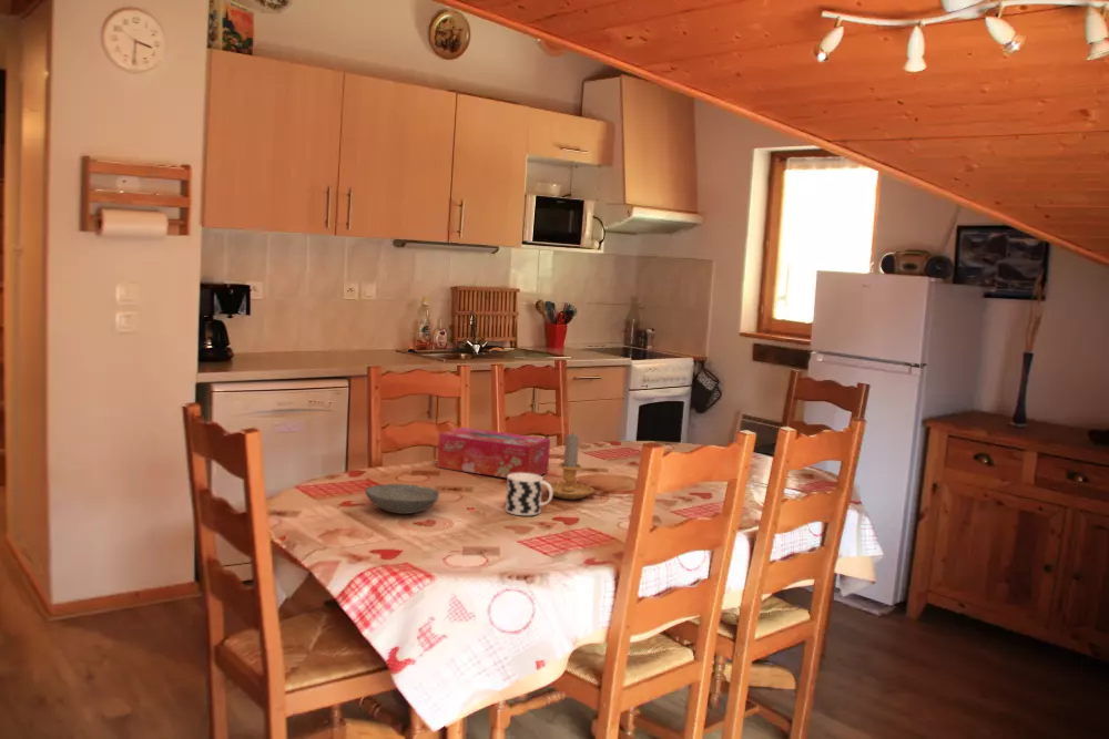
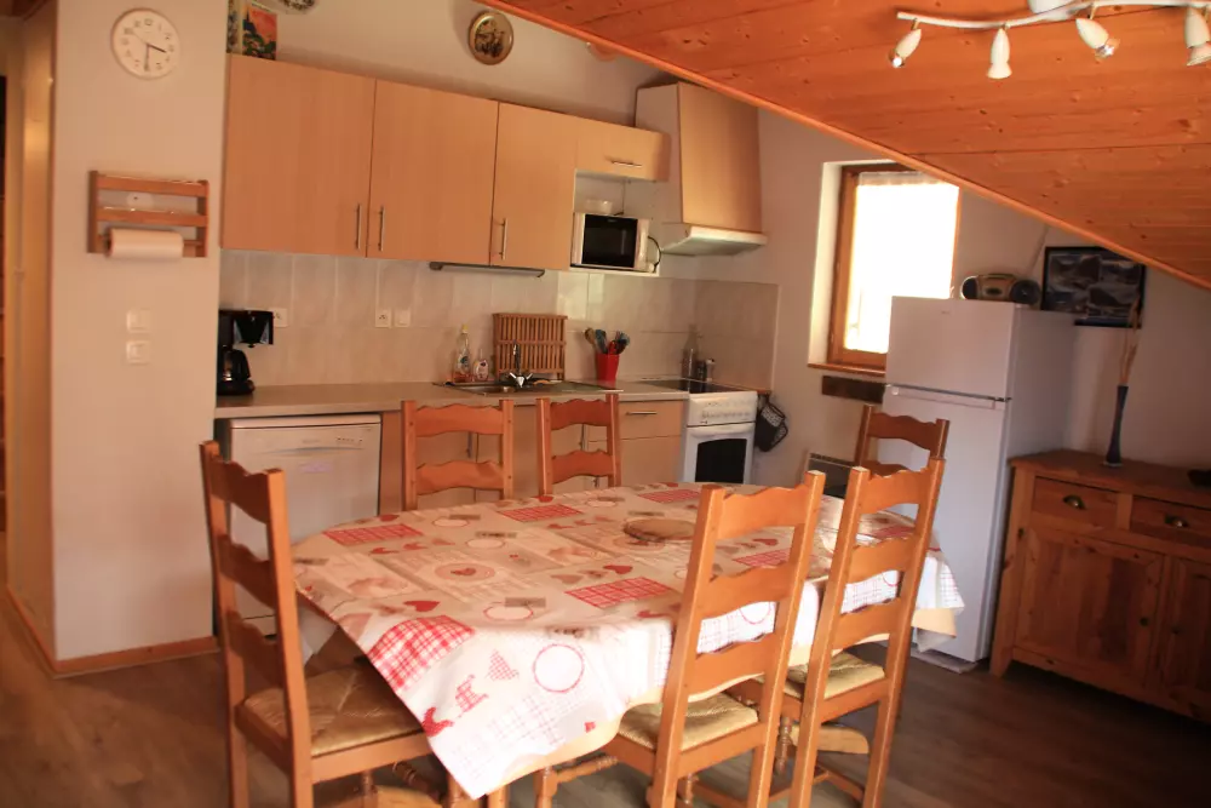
- bowl [364,483,440,515]
- cup [505,473,553,516]
- candle [542,433,594,500]
- tissue box [436,427,551,479]
